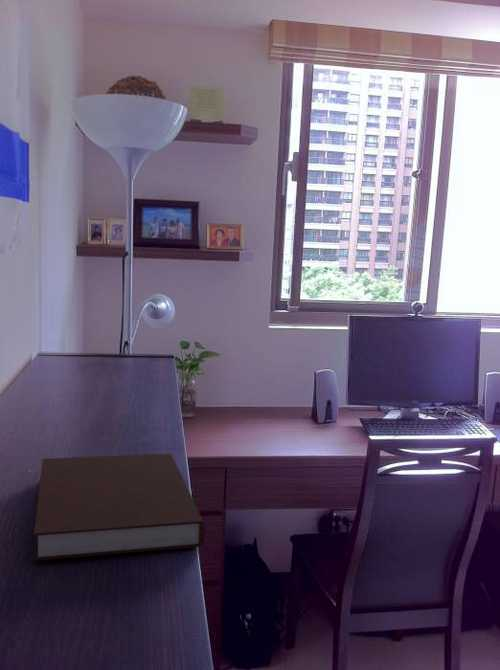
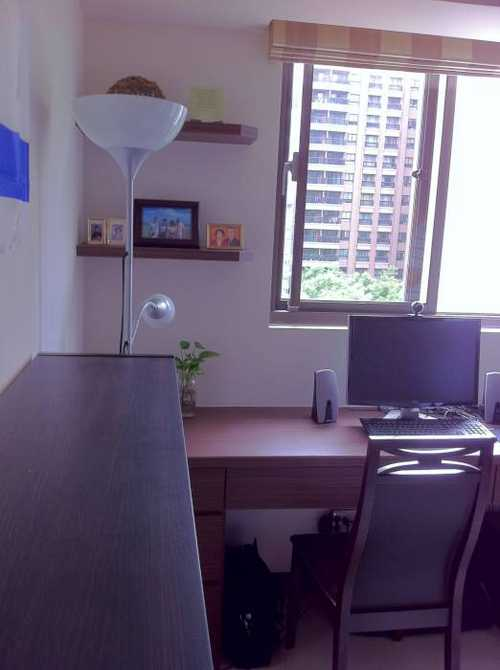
- notebook [32,452,206,562]
